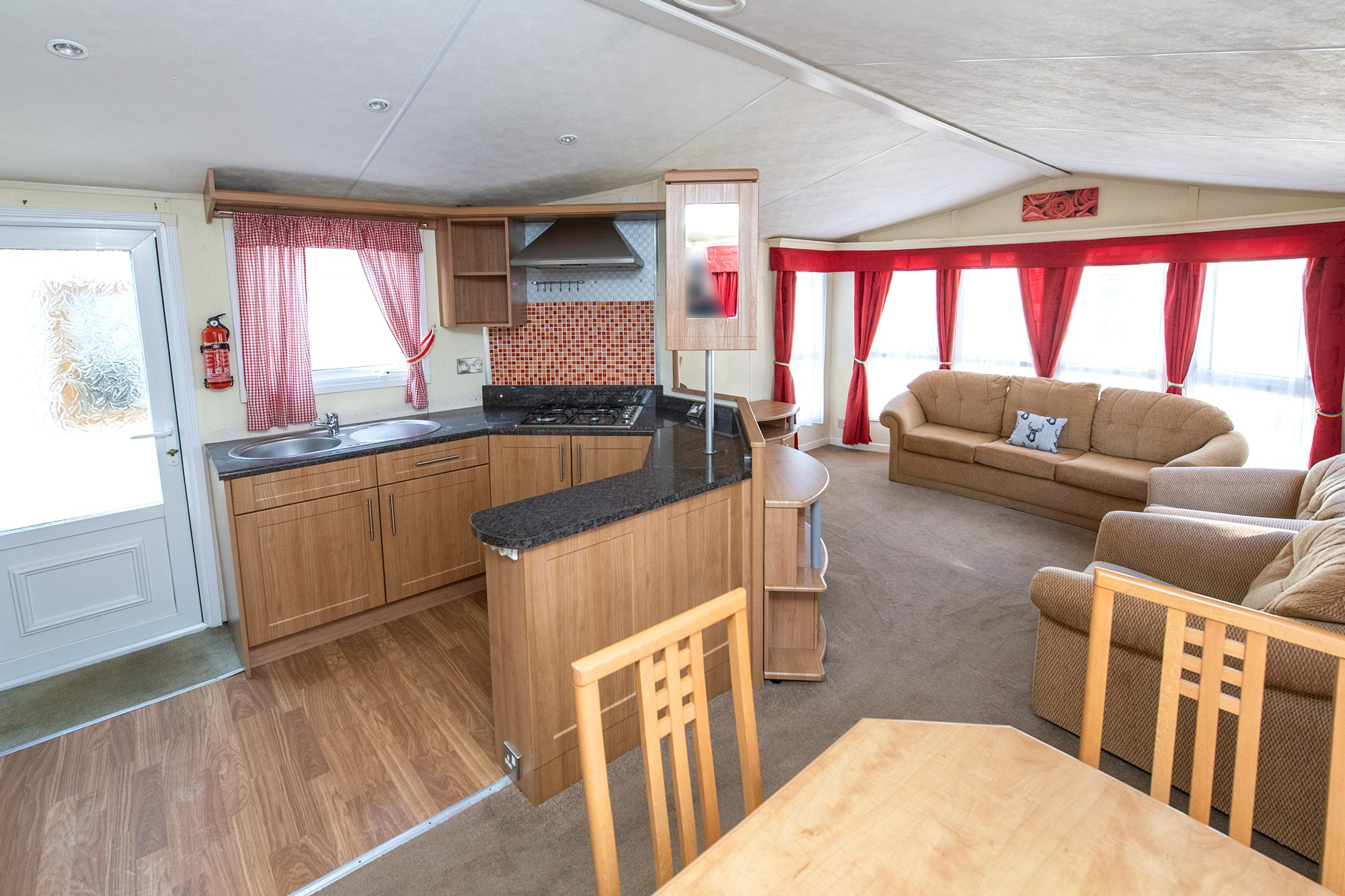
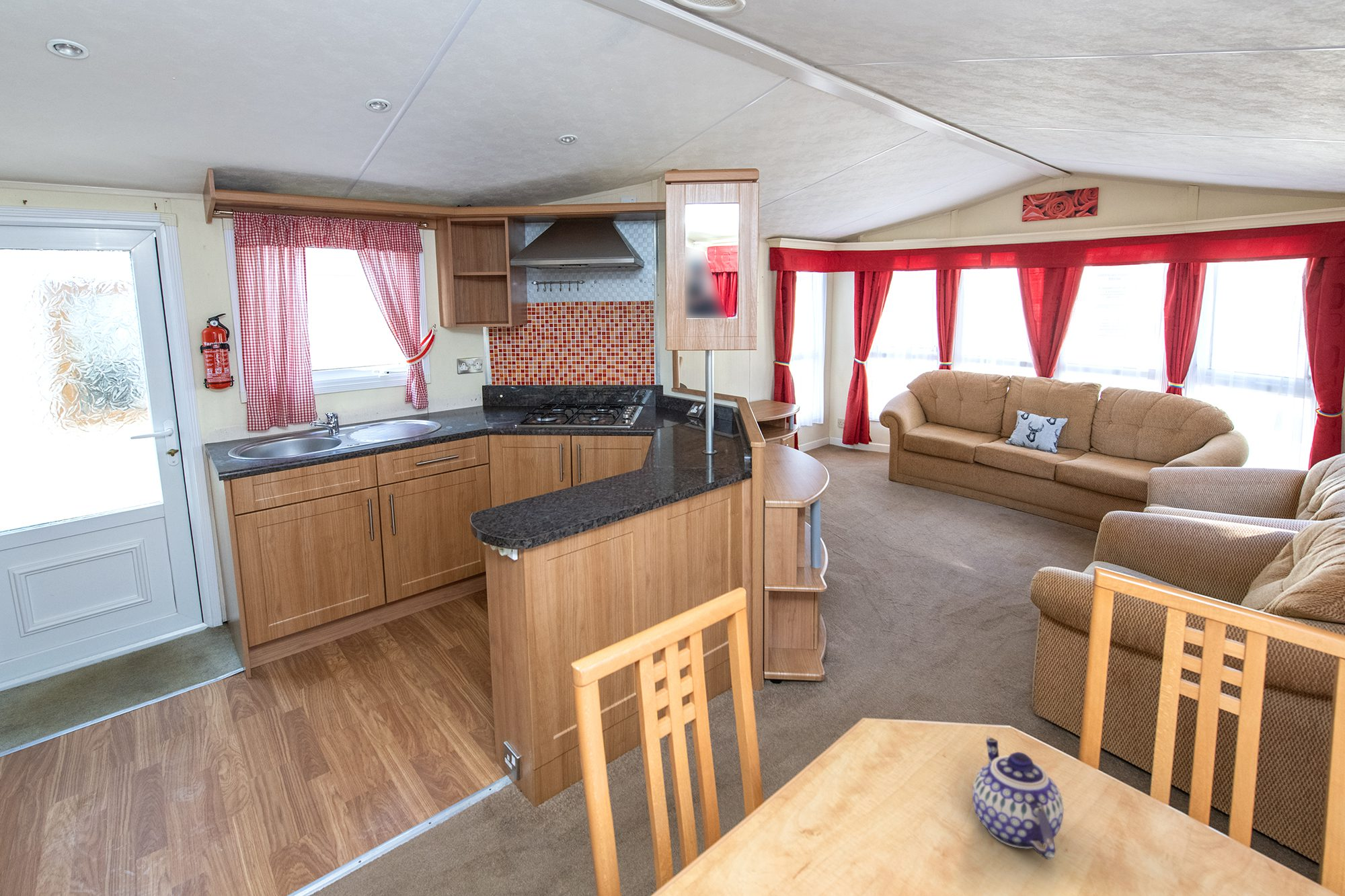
+ teapot [972,735,1065,860]
